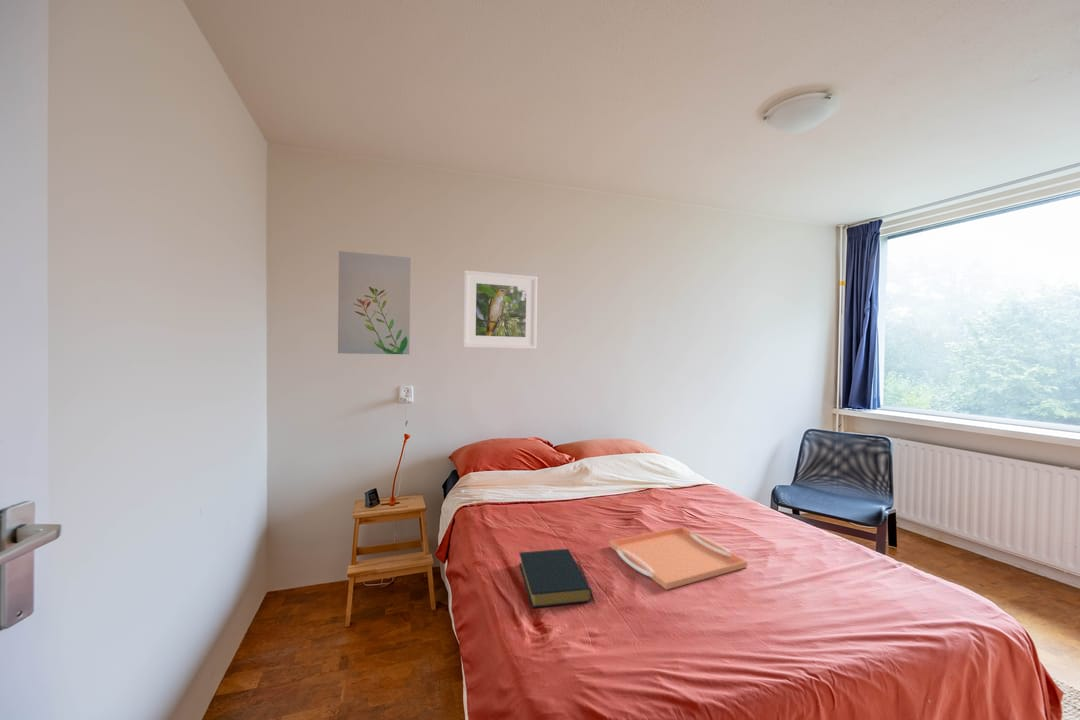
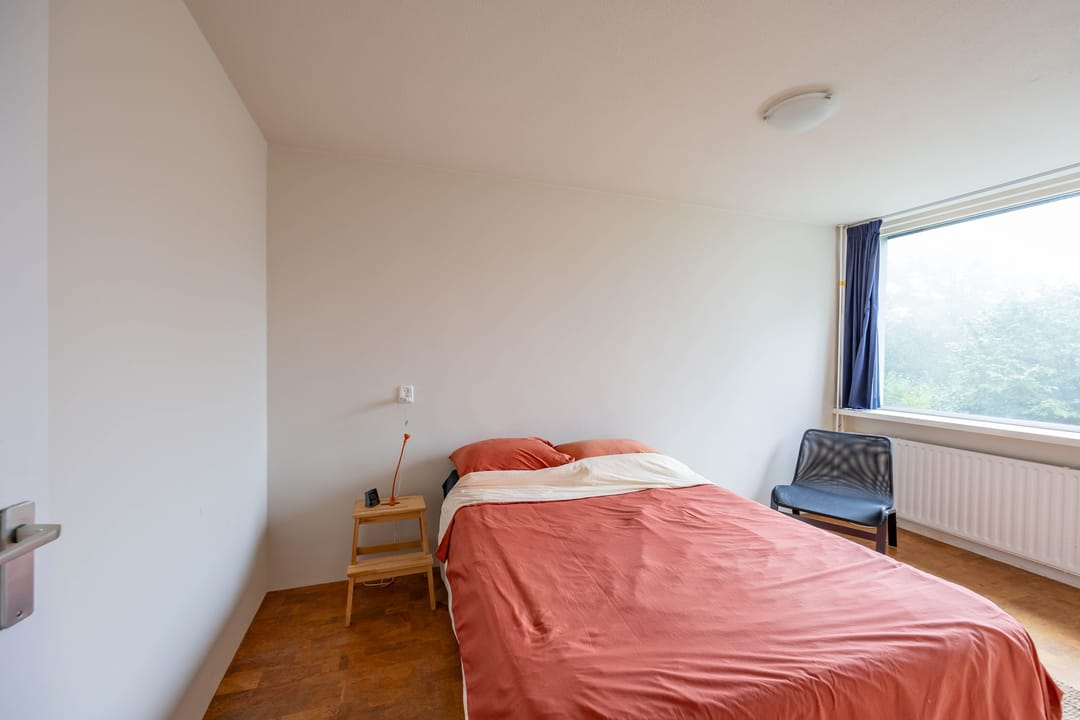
- wall art [337,250,412,355]
- serving tray [609,526,748,591]
- hardback book [518,548,593,609]
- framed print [462,269,539,350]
